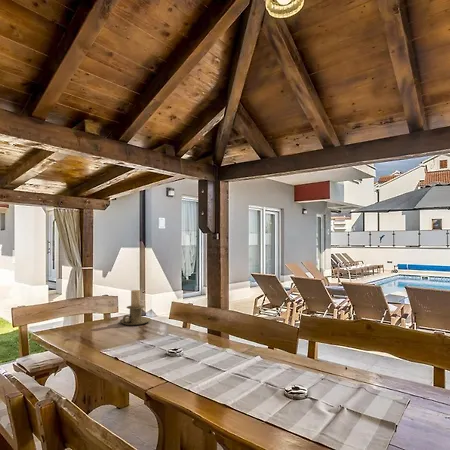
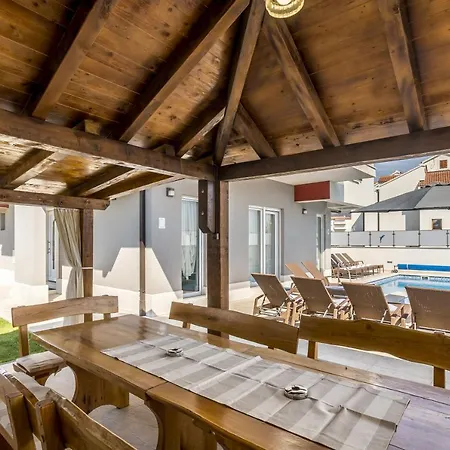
- candle holder [119,289,152,326]
